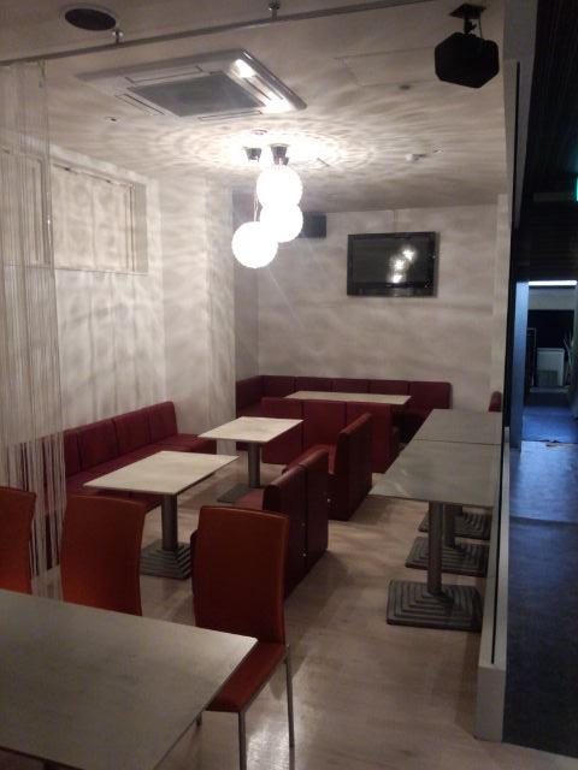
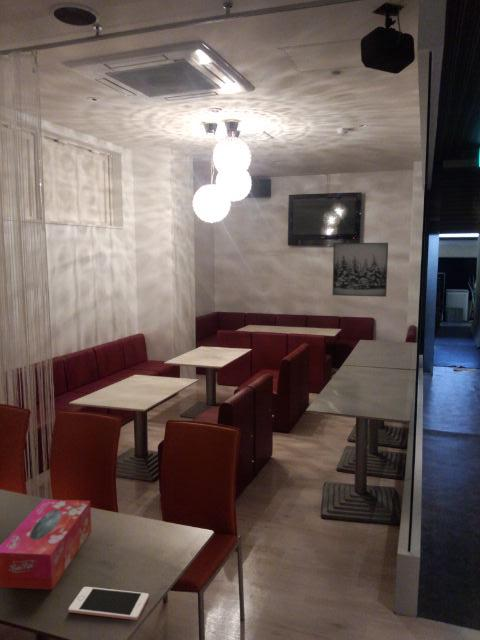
+ tissue box [0,498,92,591]
+ wall art [332,242,389,298]
+ cell phone [67,586,150,621]
